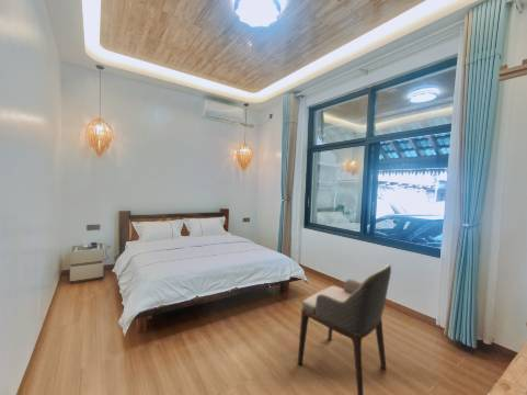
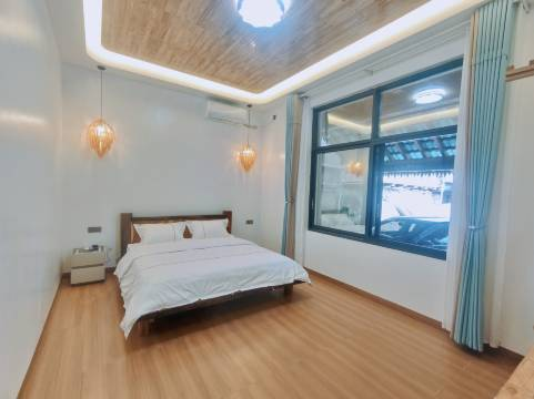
- armchair [297,263,392,395]
